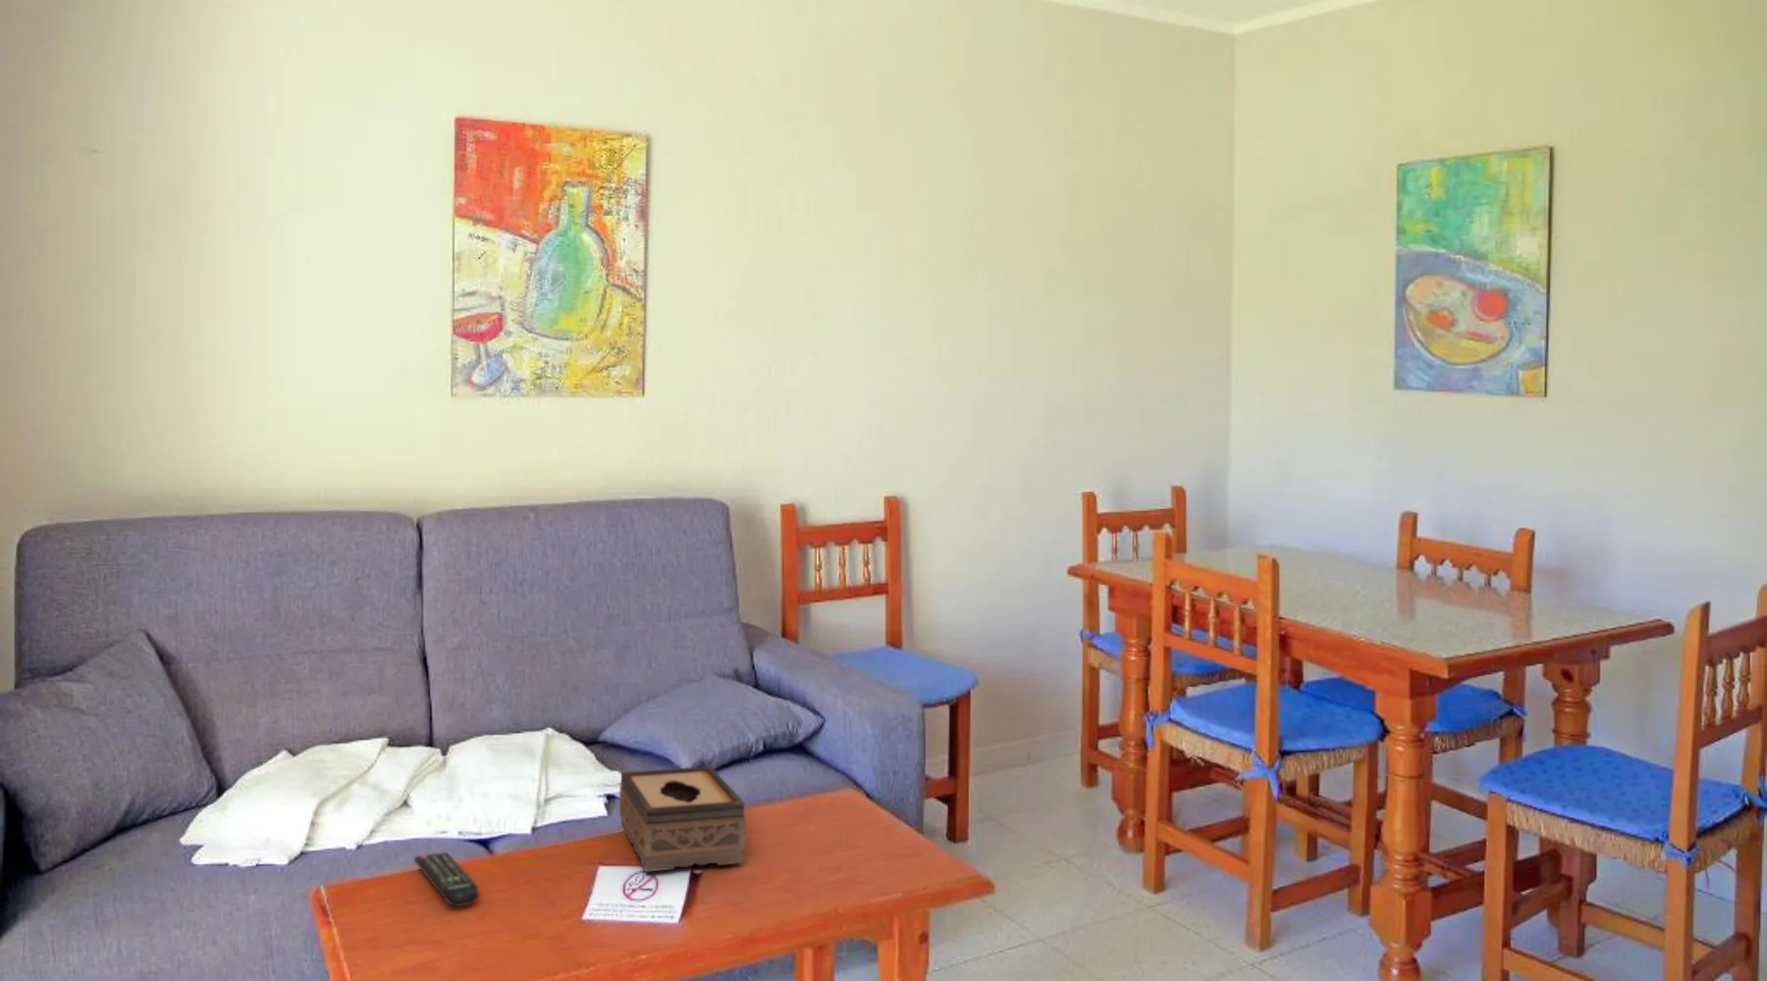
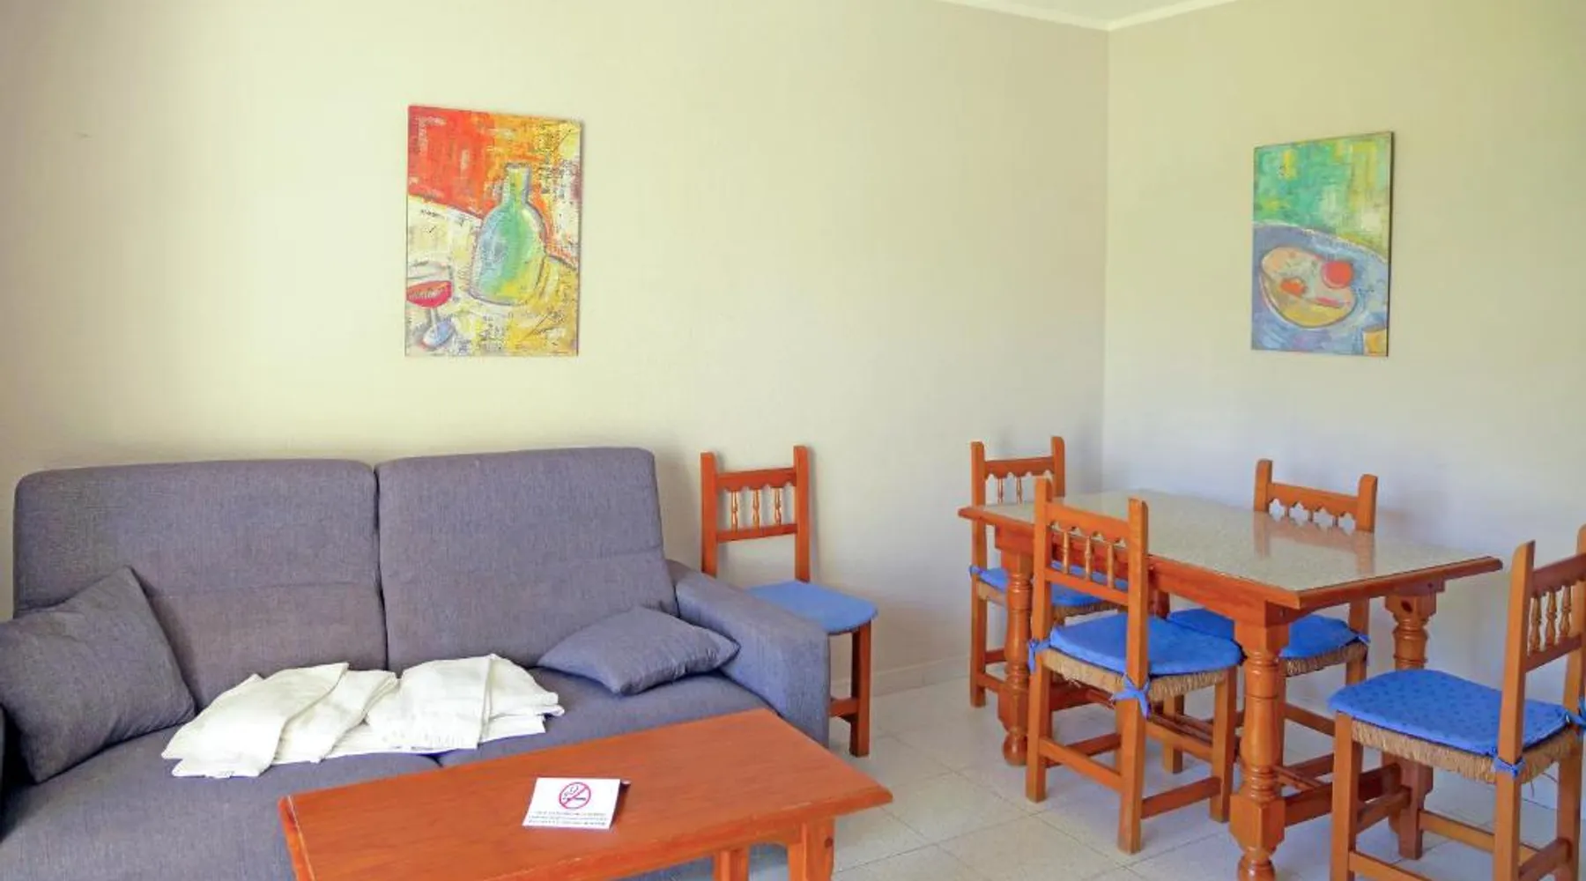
- remote control [413,852,480,907]
- tissue box [619,765,747,873]
